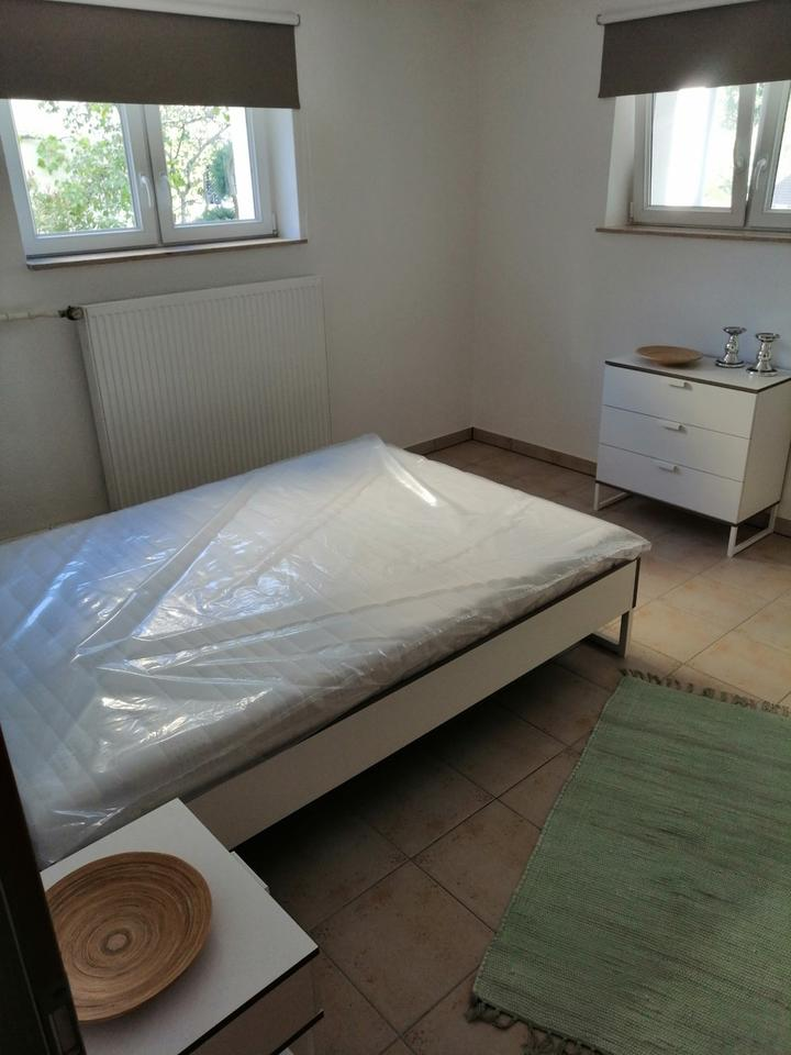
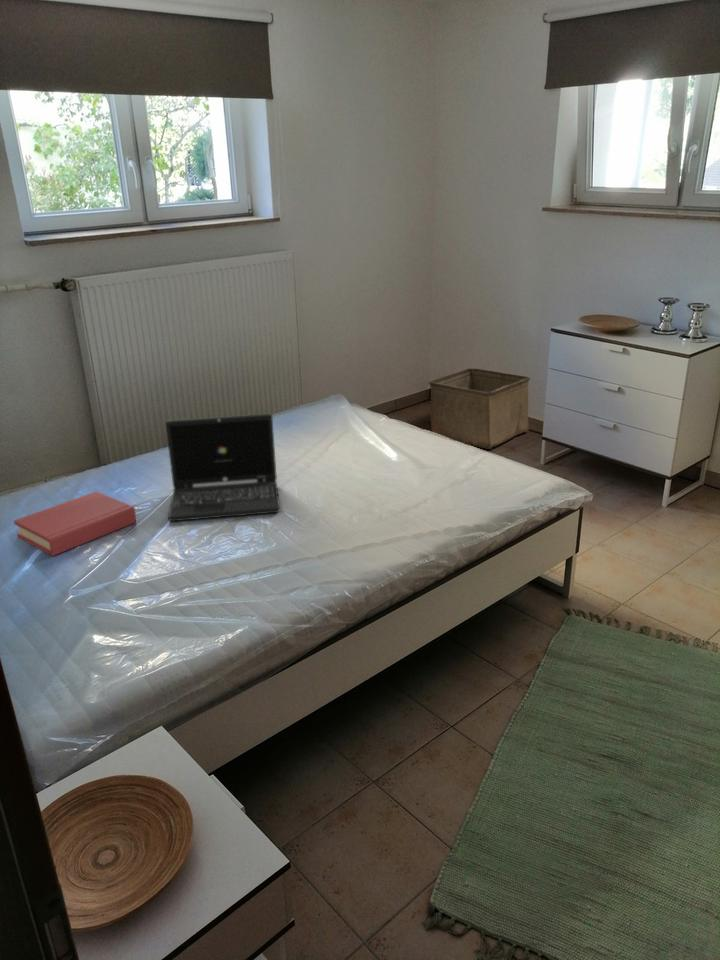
+ storage bin [428,368,531,450]
+ laptop [164,413,281,523]
+ hardback book [13,490,137,557]
